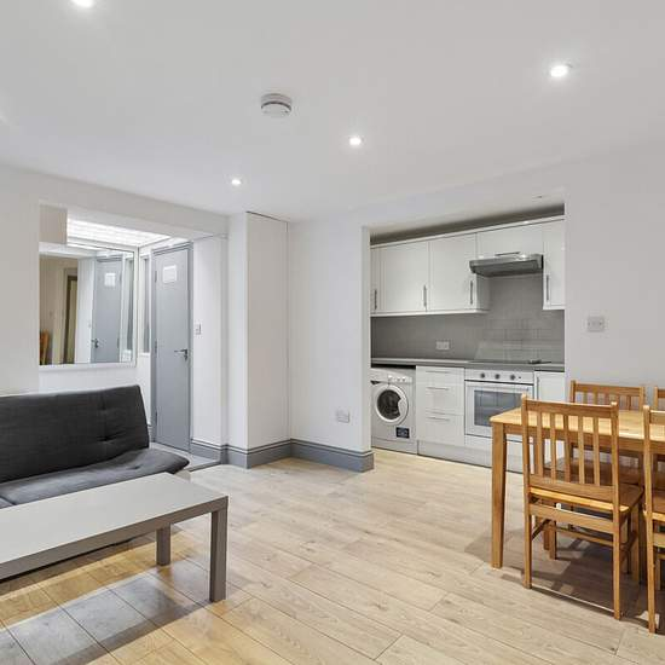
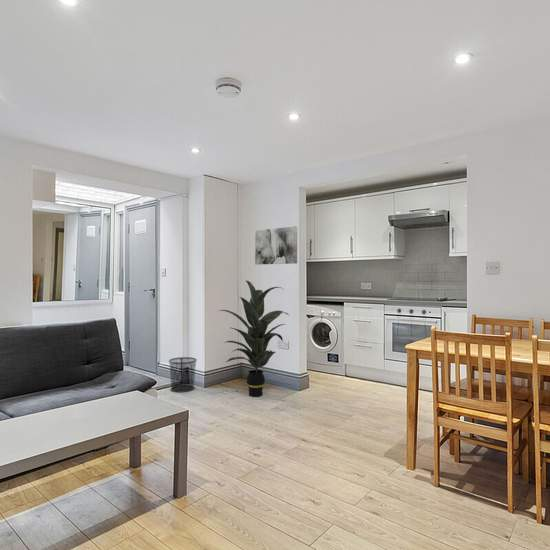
+ waste bin [168,356,198,393]
+ indoor plant [218,280,290,398]
+ wall art [254,225,298,266]
